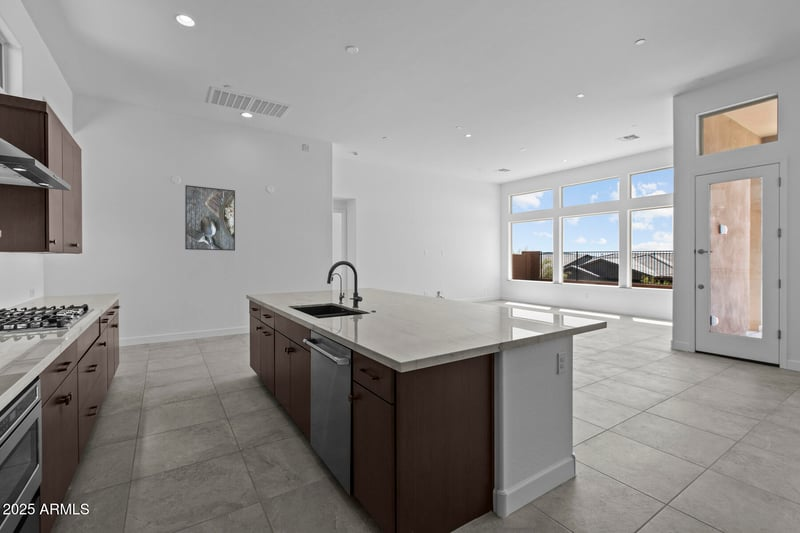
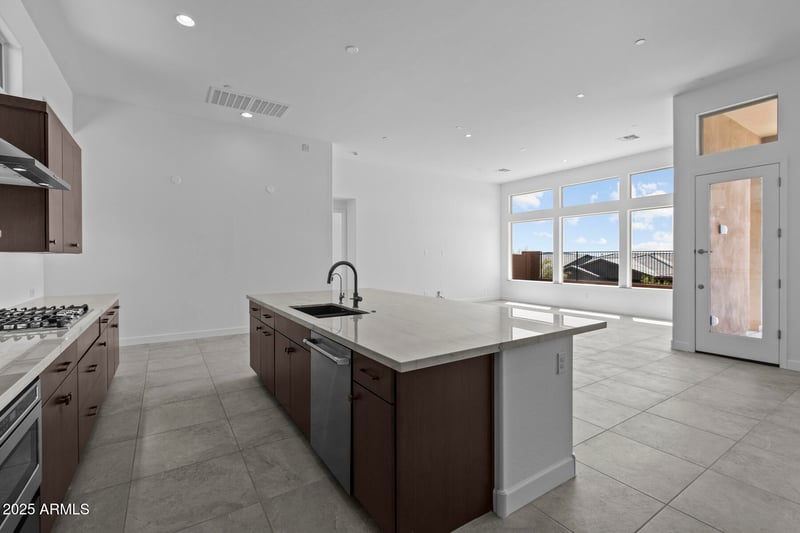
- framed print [184,184,236,252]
